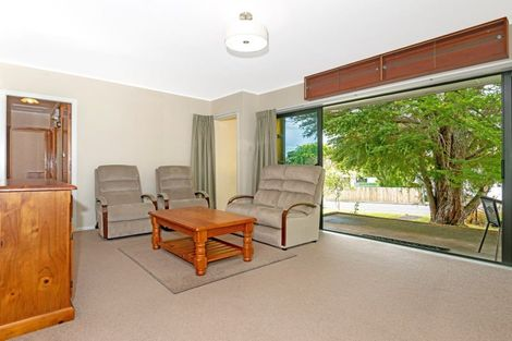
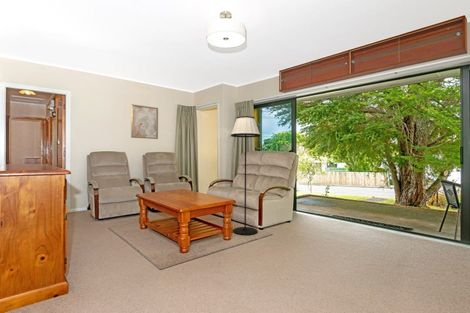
+ floor lamp [230,115,261,236]
+ wall art [130,103,159,140]
